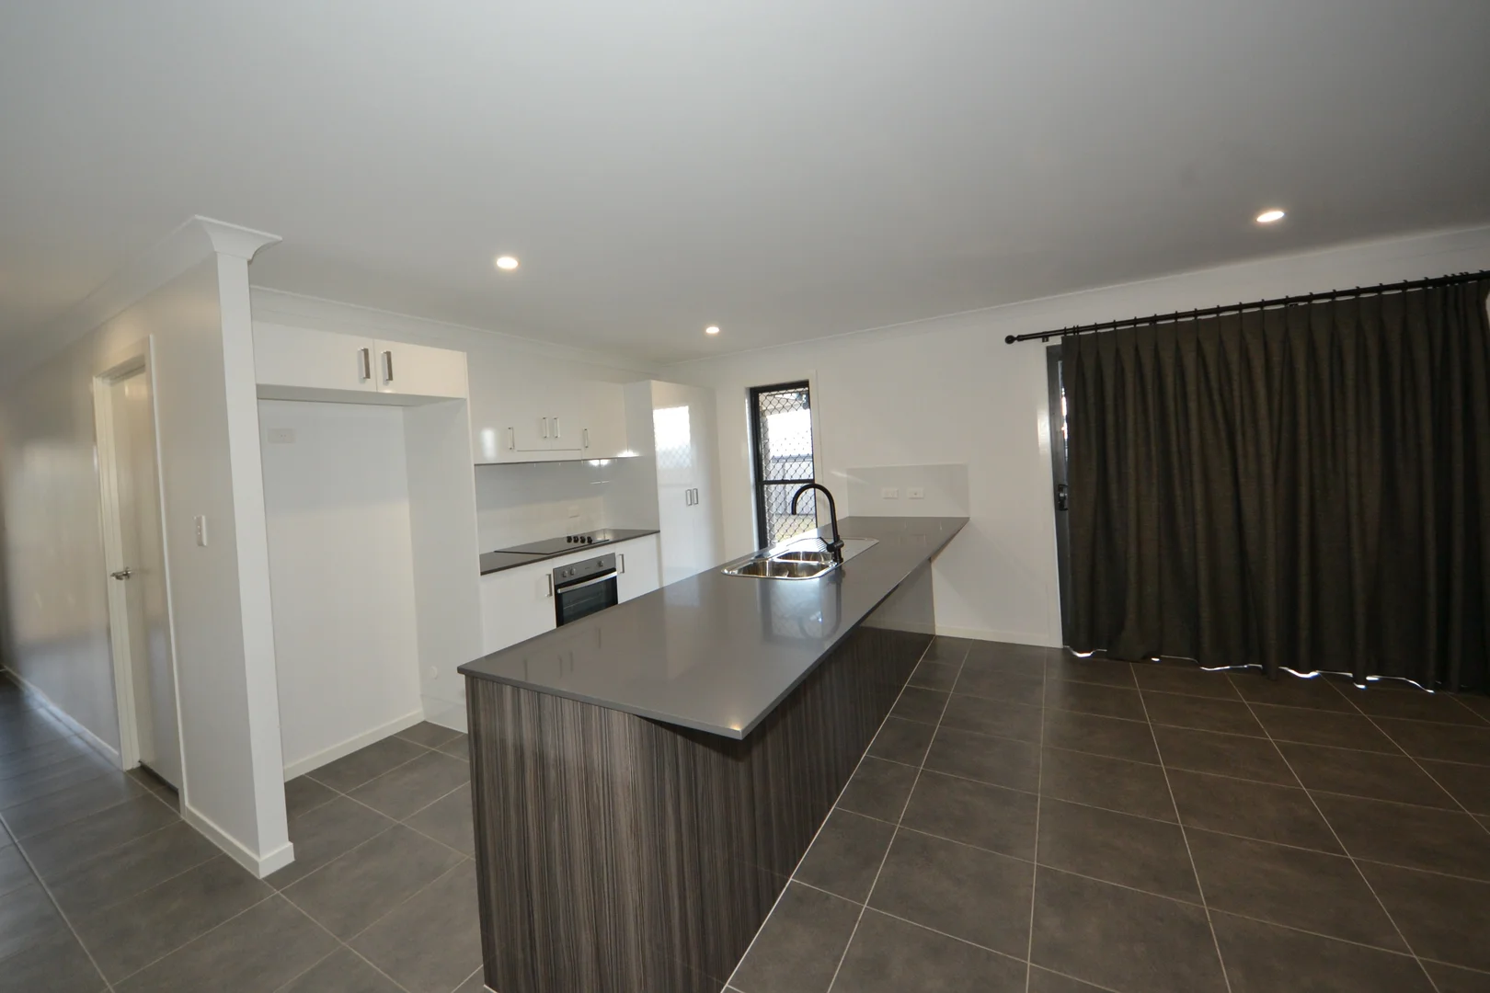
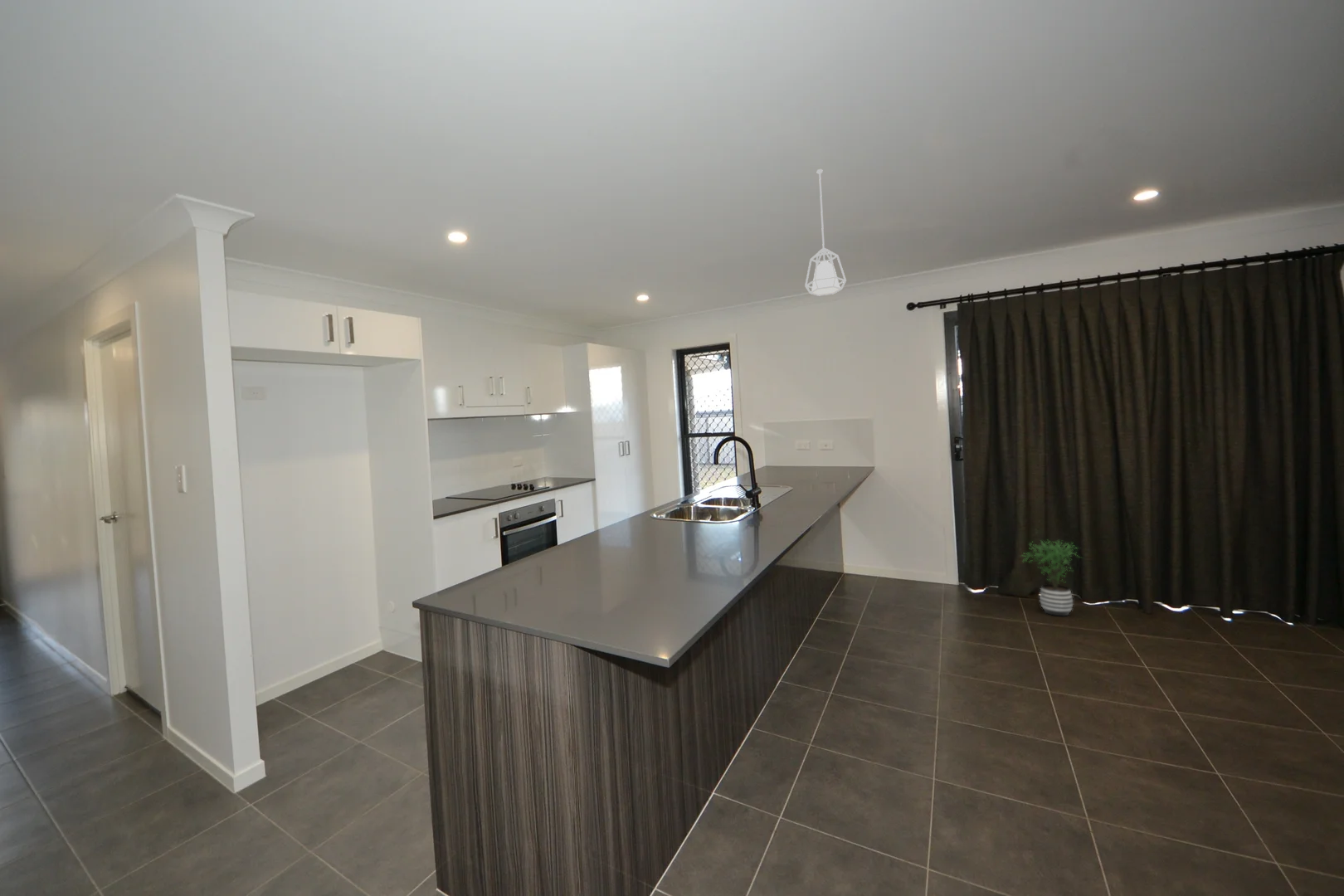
+ pendant lamp [804,168,847,297]
+ potted plant [1020,538,1084,616]
